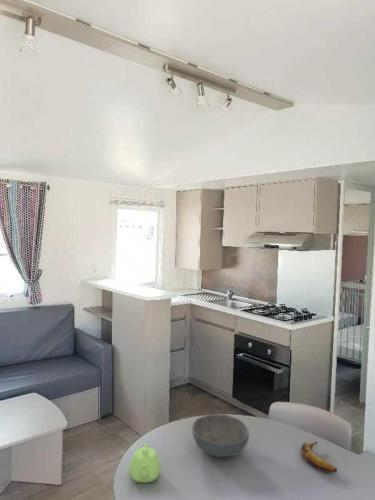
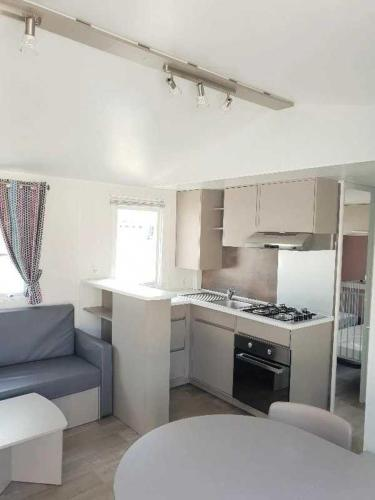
- banana [300,440,338,474]
- teapot [128,442,161,484]
- bowl [191,413,250,458]
